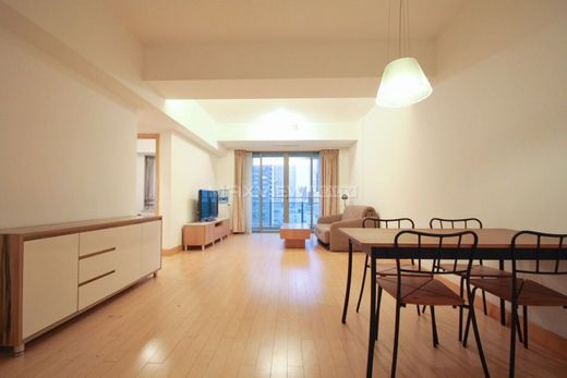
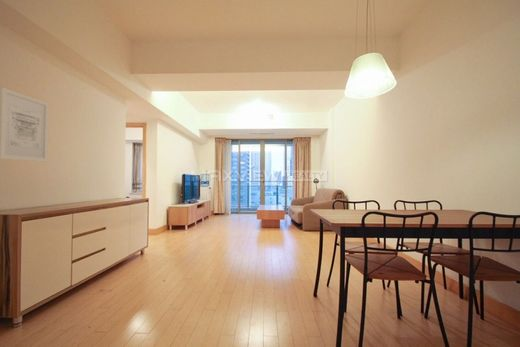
+ wall art [0,86,50,163]
